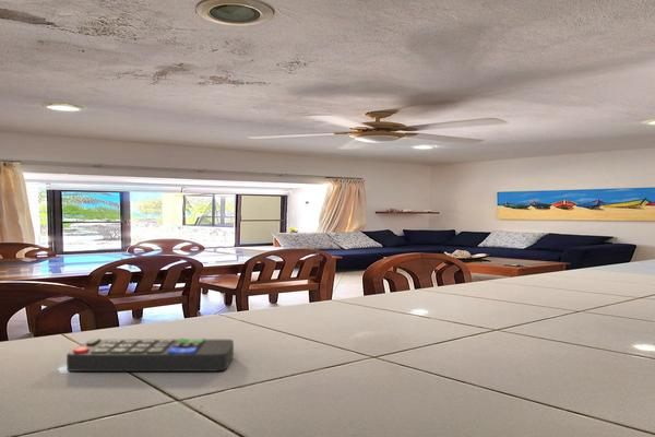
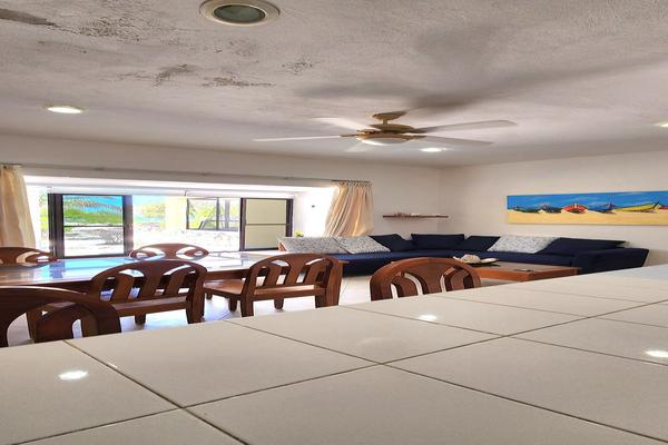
- remote control [66,338,235,373]
